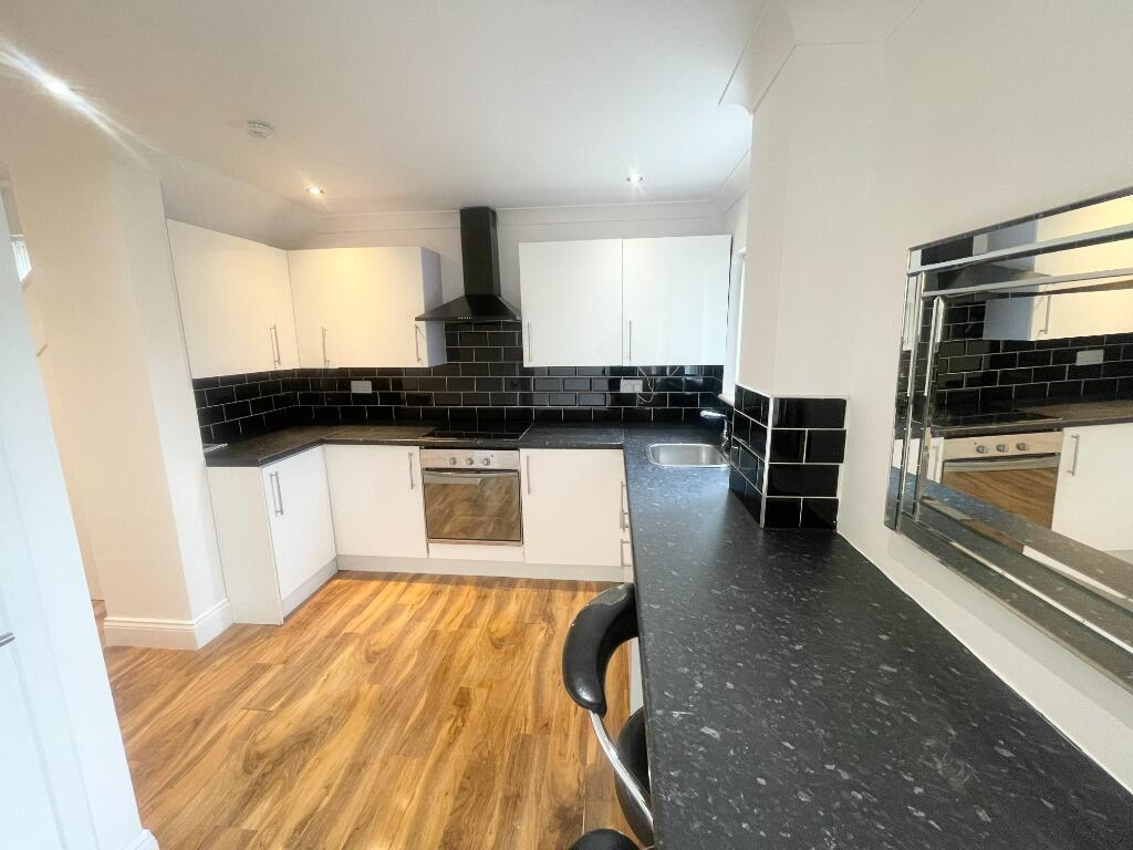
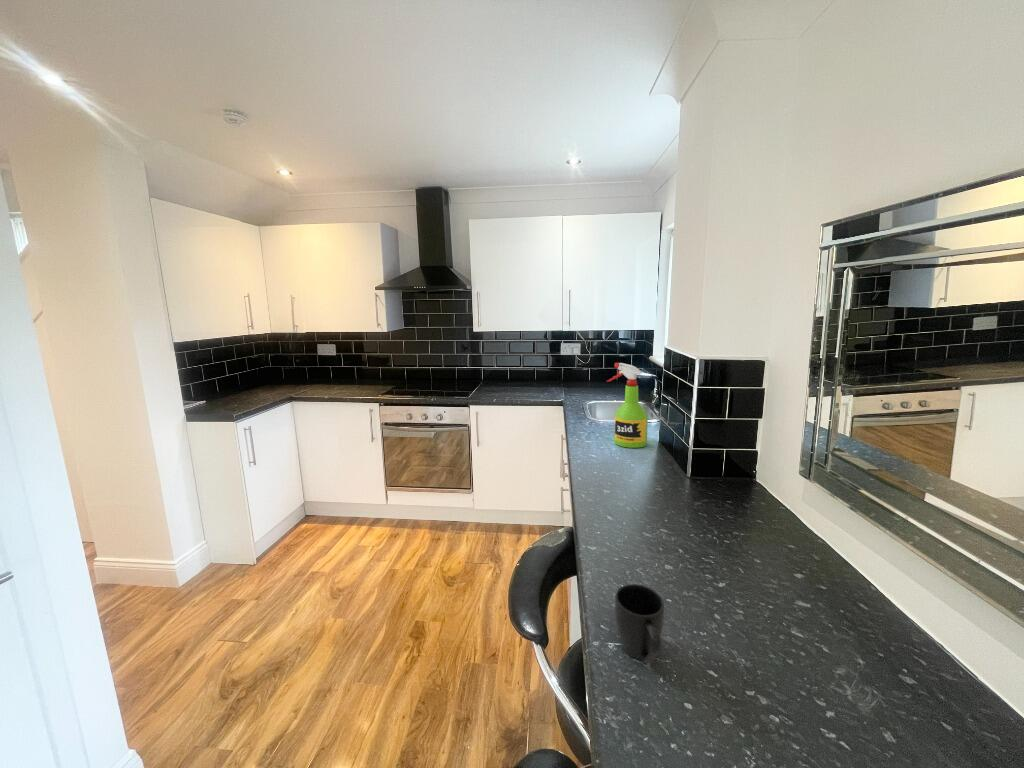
+ mug [614,583,665,664]
+ spray bottle [606,362,649,449]
